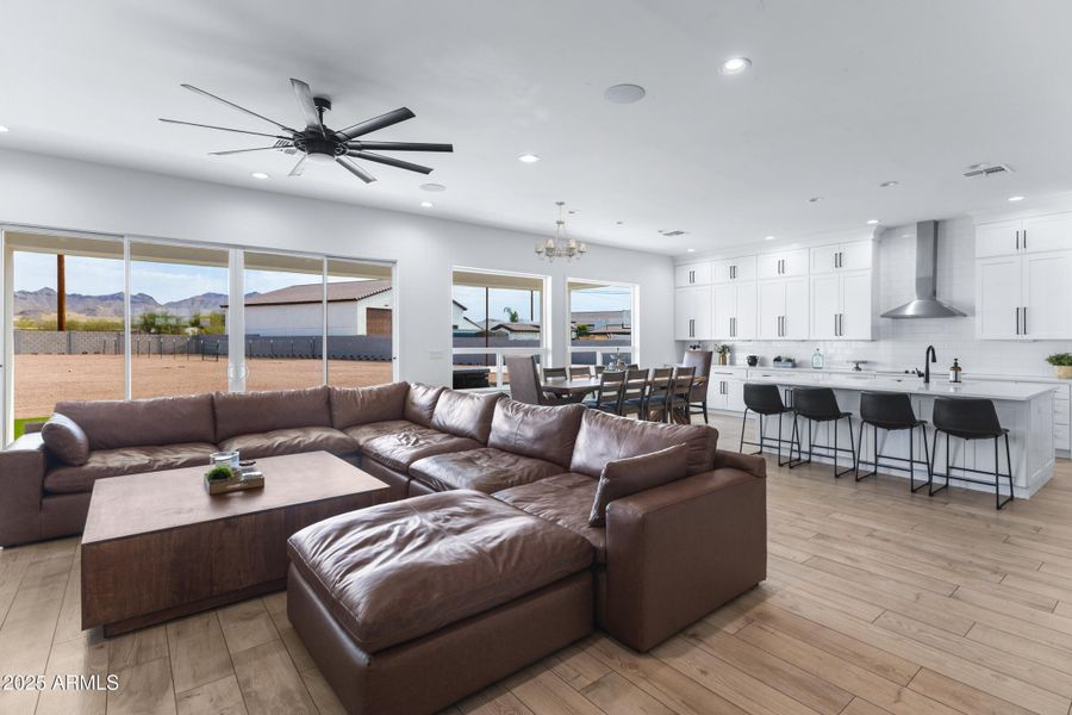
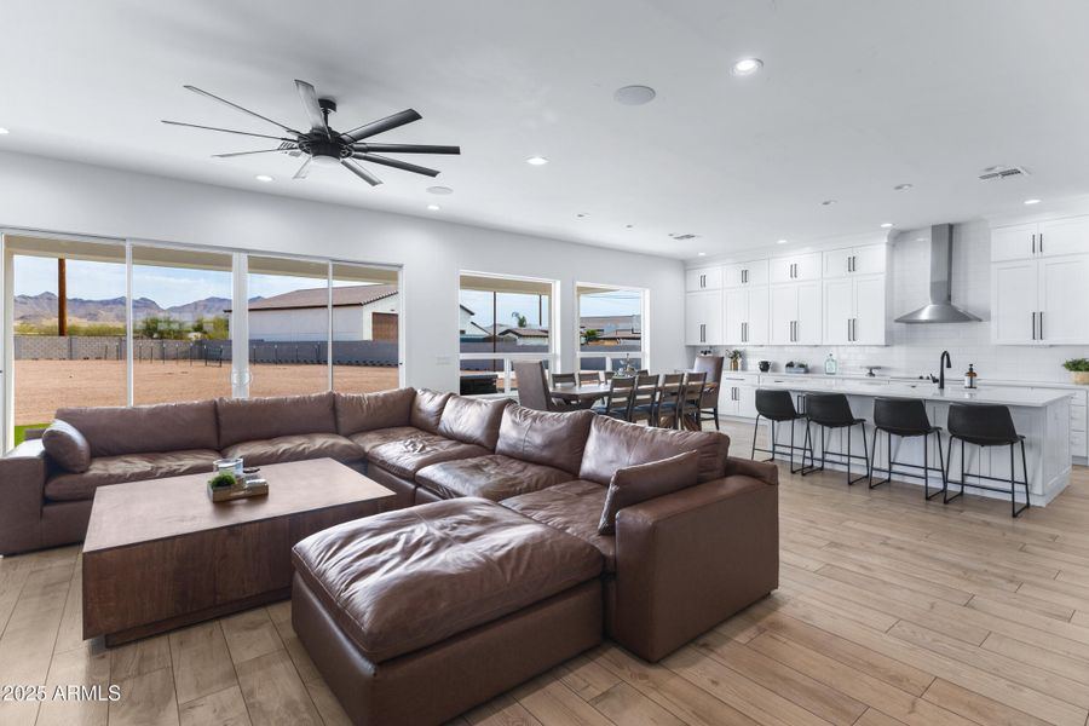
- chandelier [534,200,587,263]
